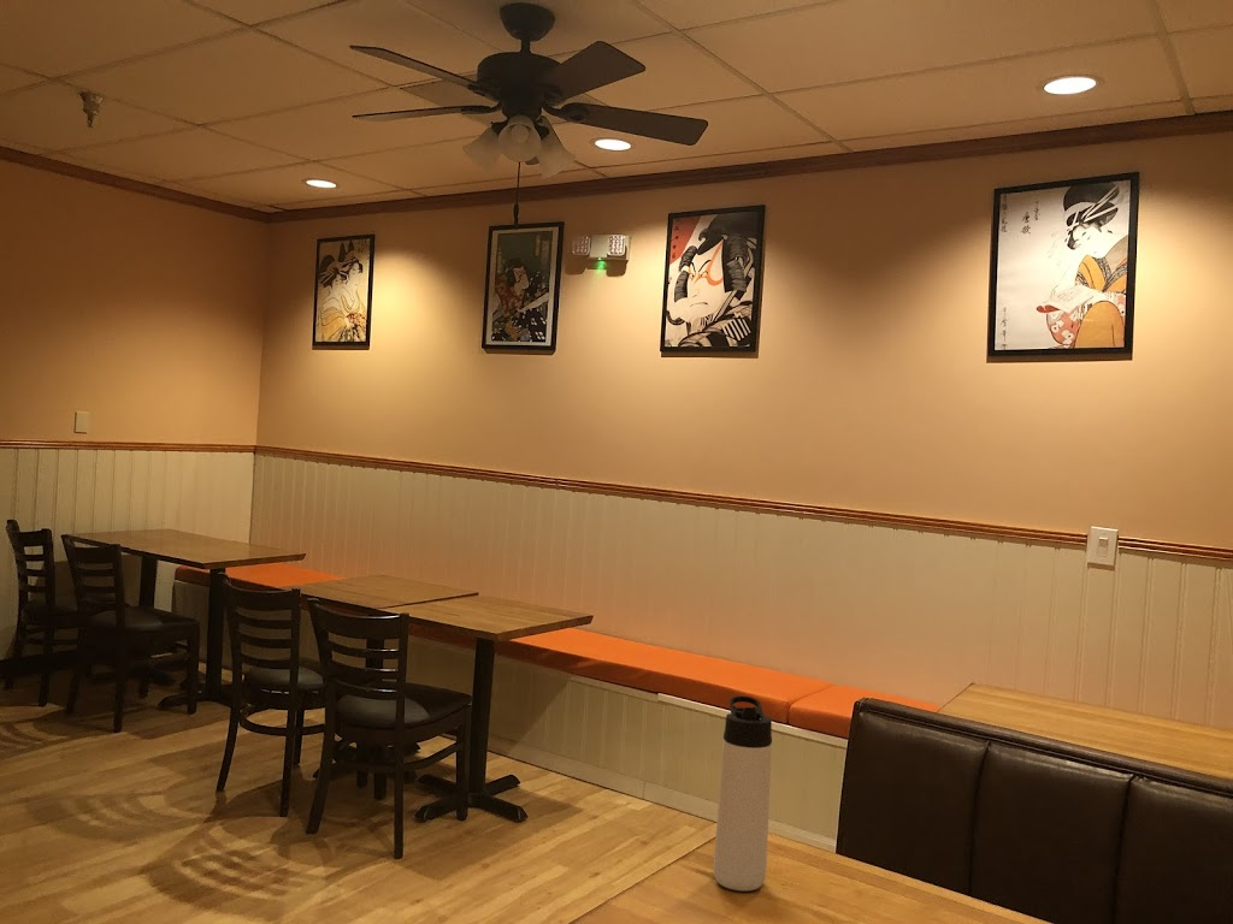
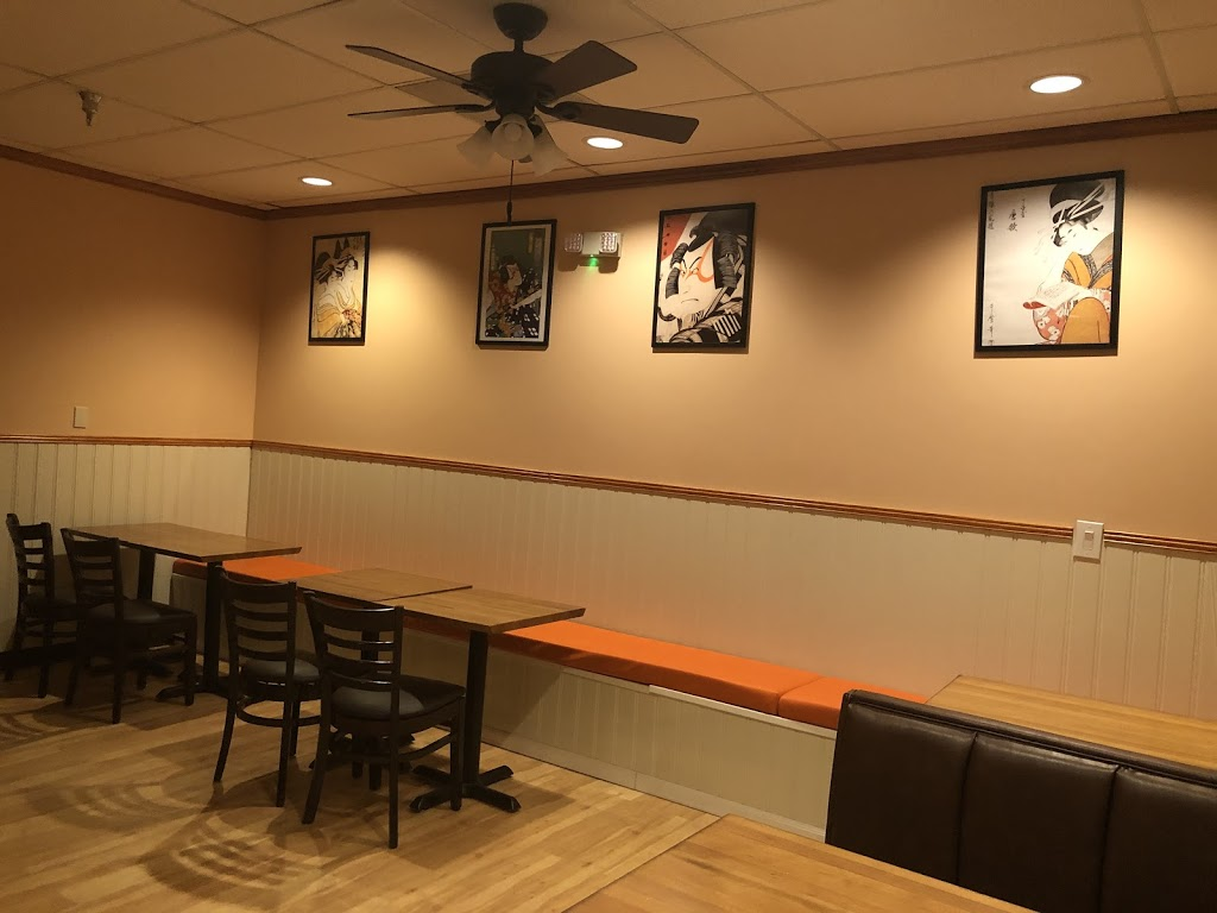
- thermos bottle [713,695,773,892]
